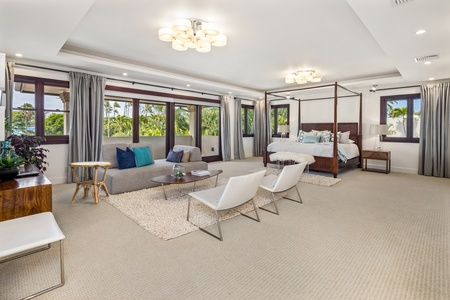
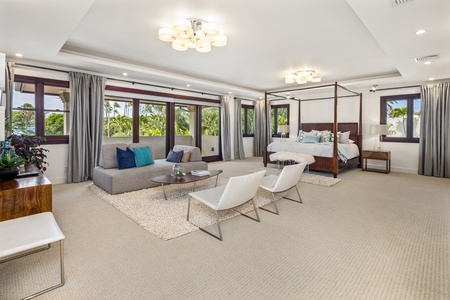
- side table [68,161,112,204]
